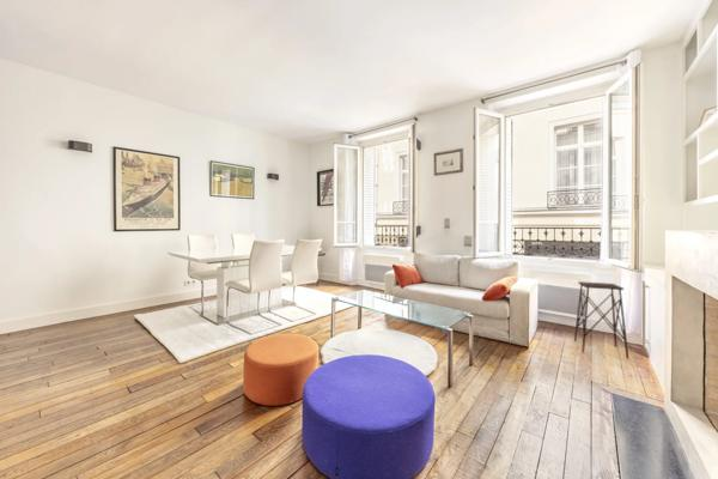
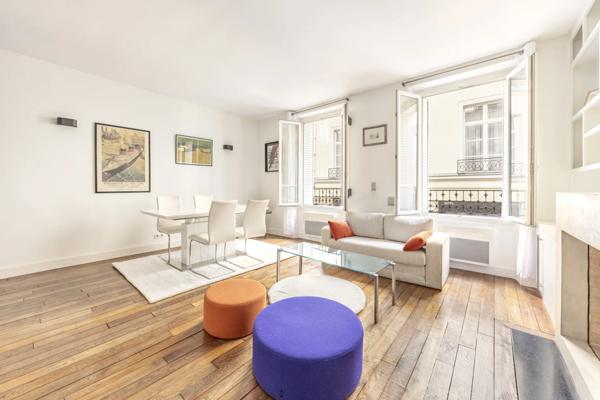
- side table [573,280,629,359]
